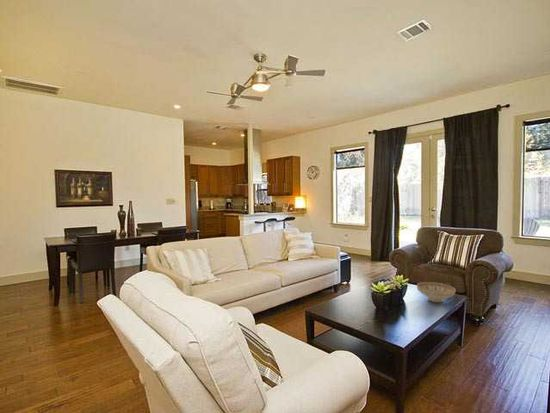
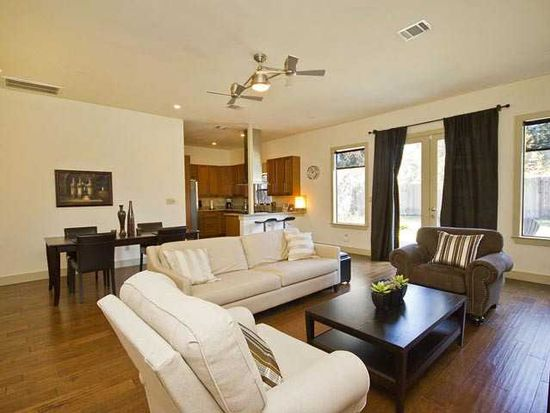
- decorative bowl [416,281,456,303]
